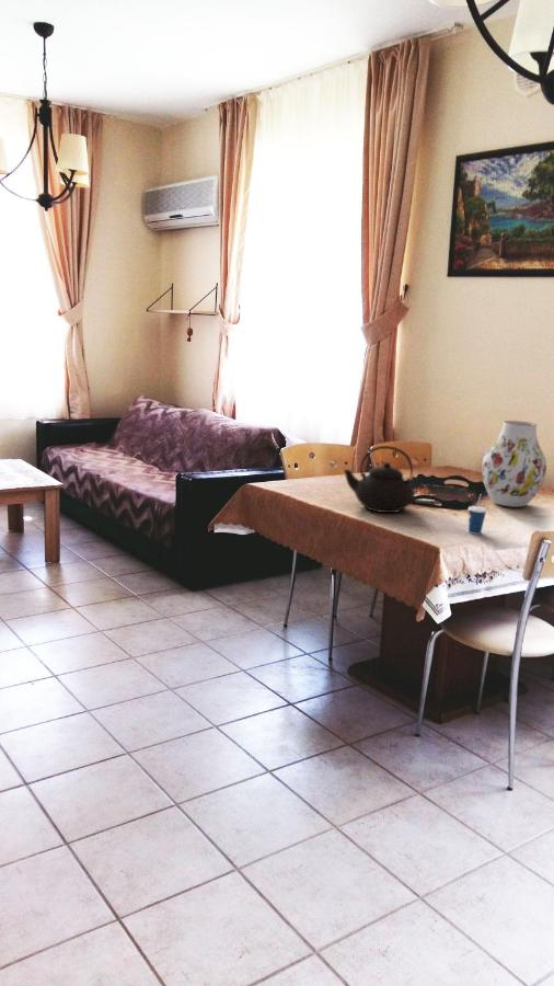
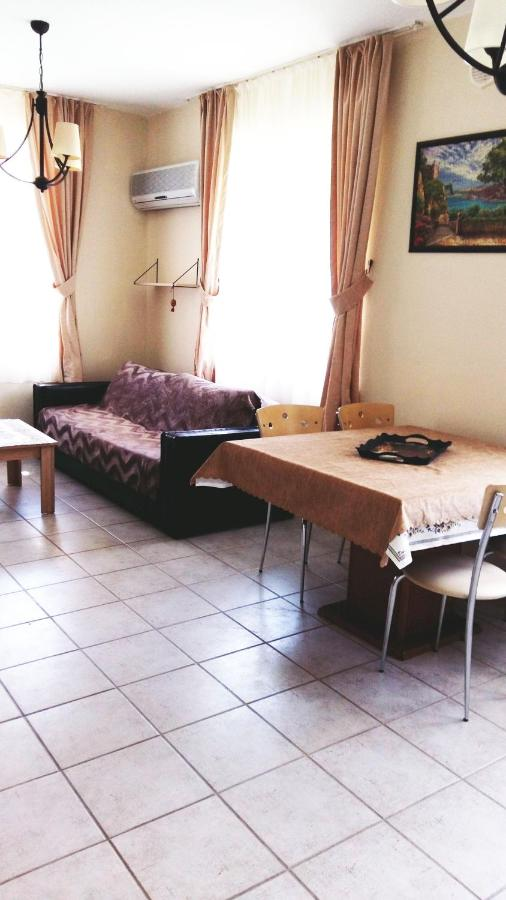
- cup [468,494,488,535]
- teapot [343,445,415,514]
- vase [481,420,547,508]
